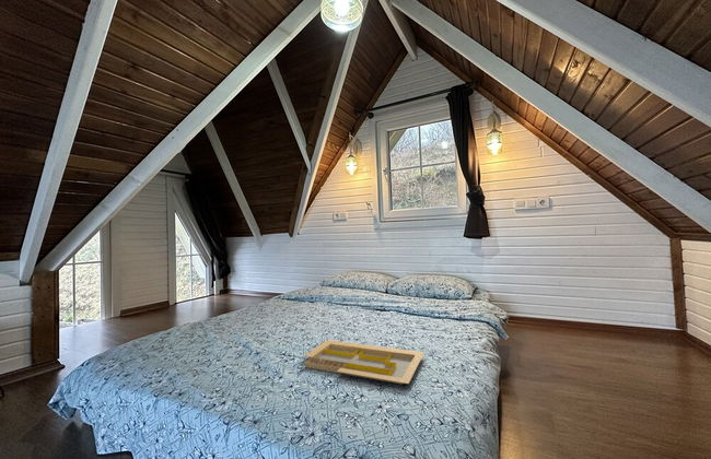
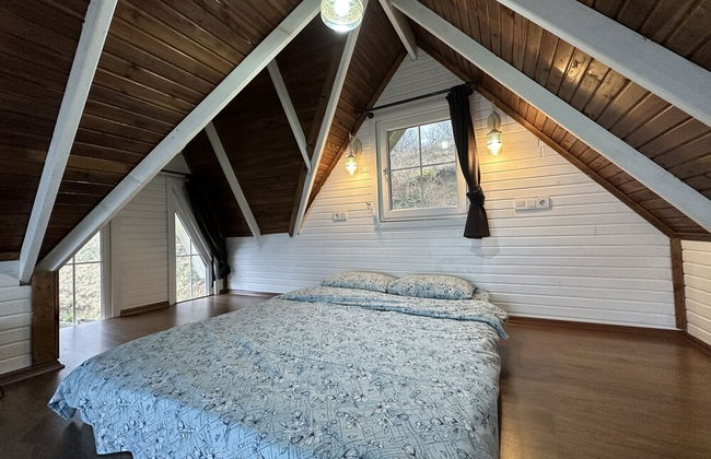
- serving tray [303,339,426,385]
